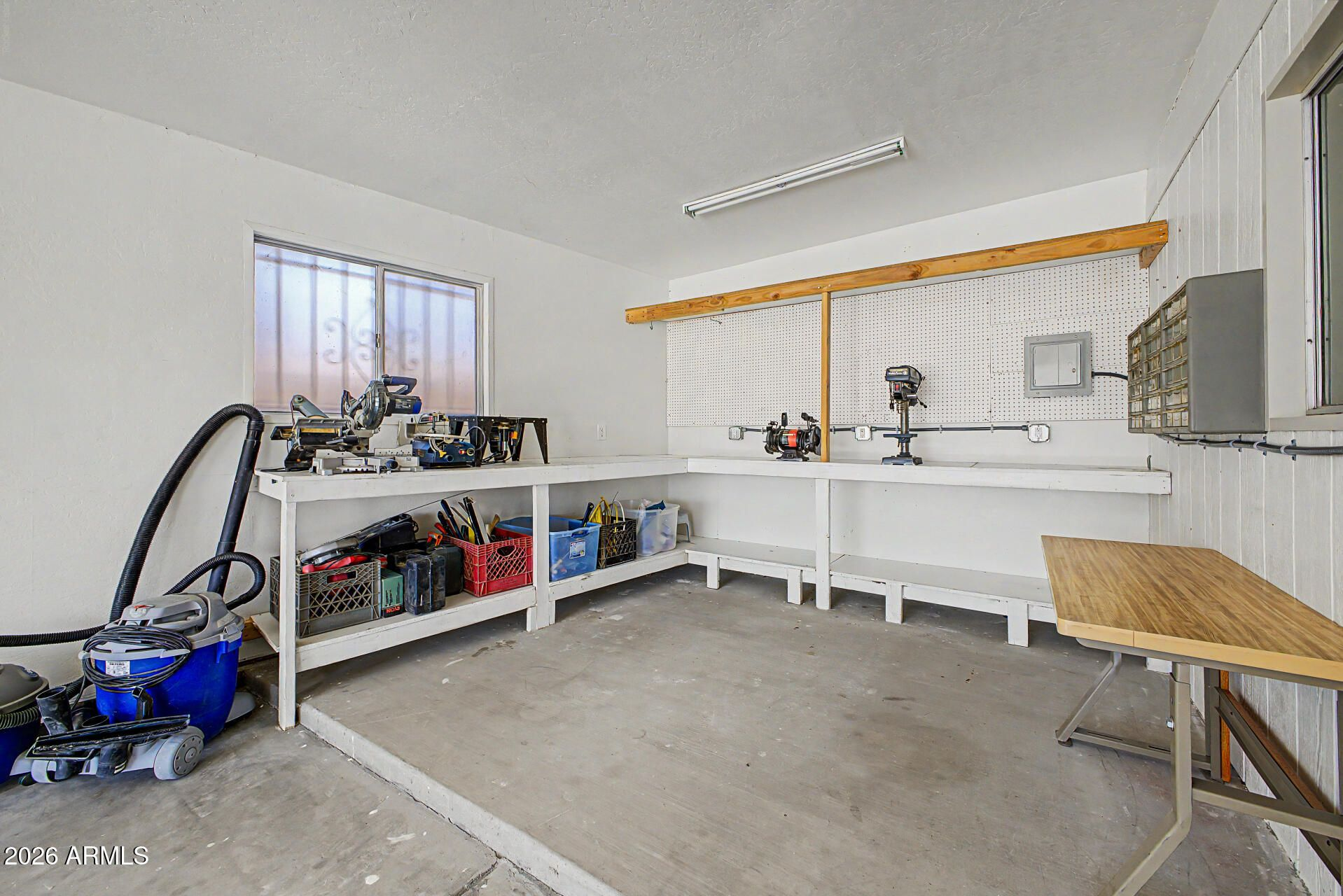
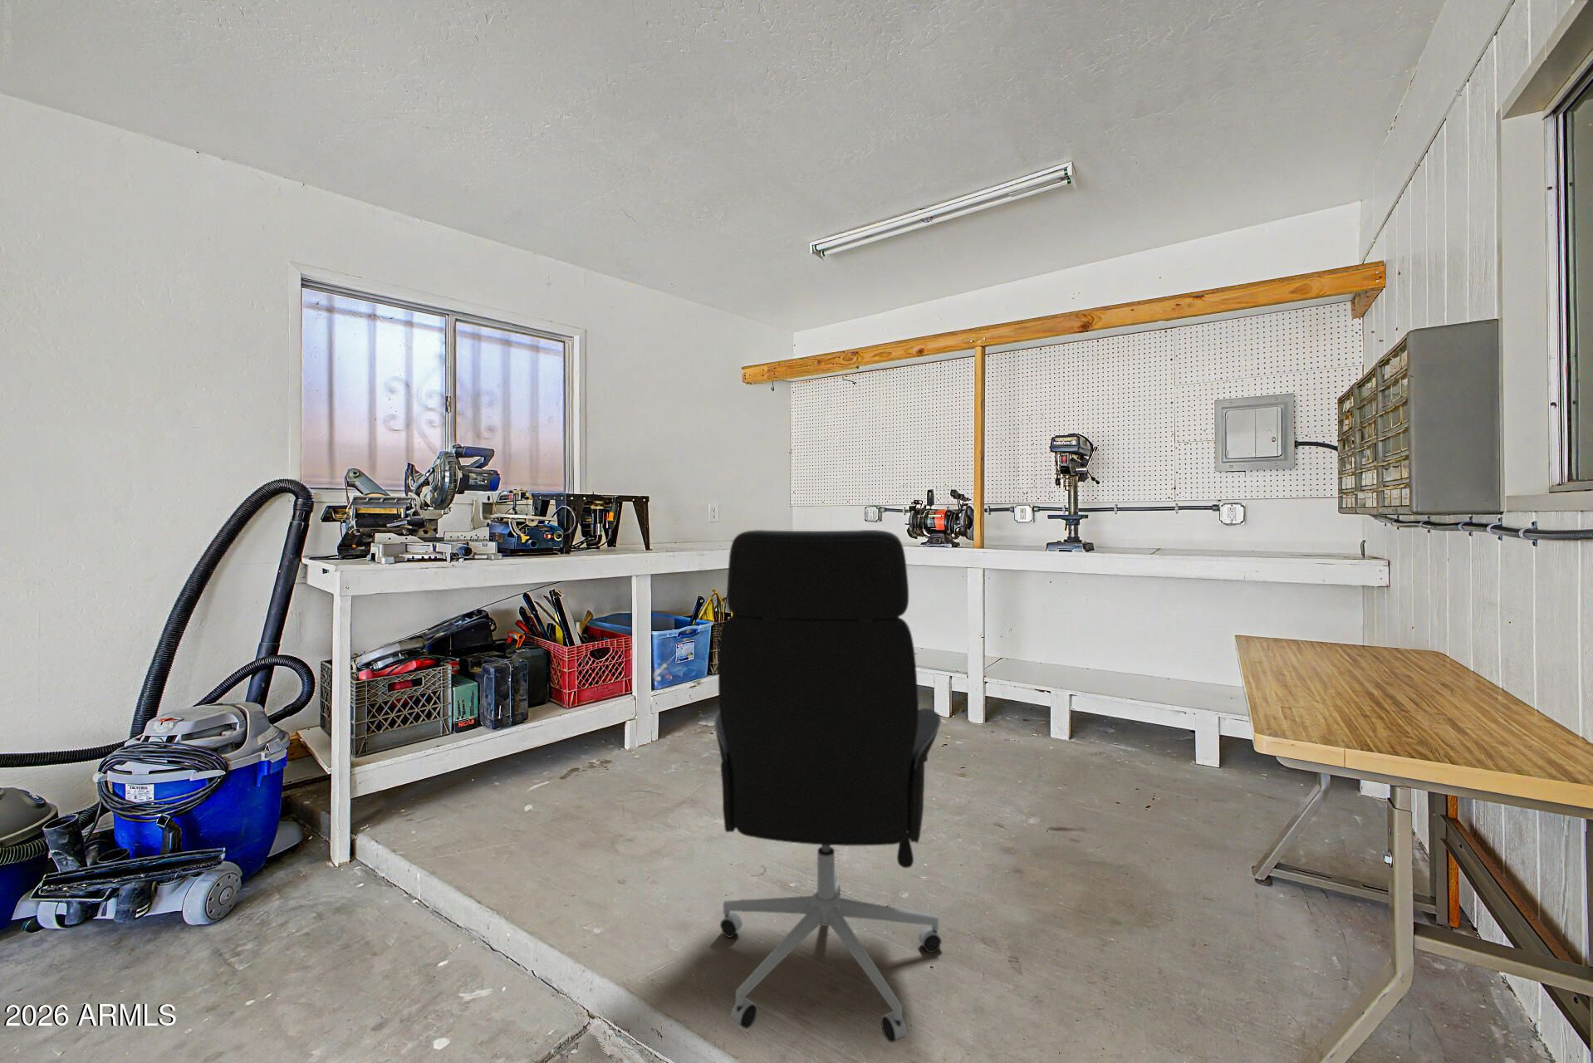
+ office chair [713,529,943,1043]
